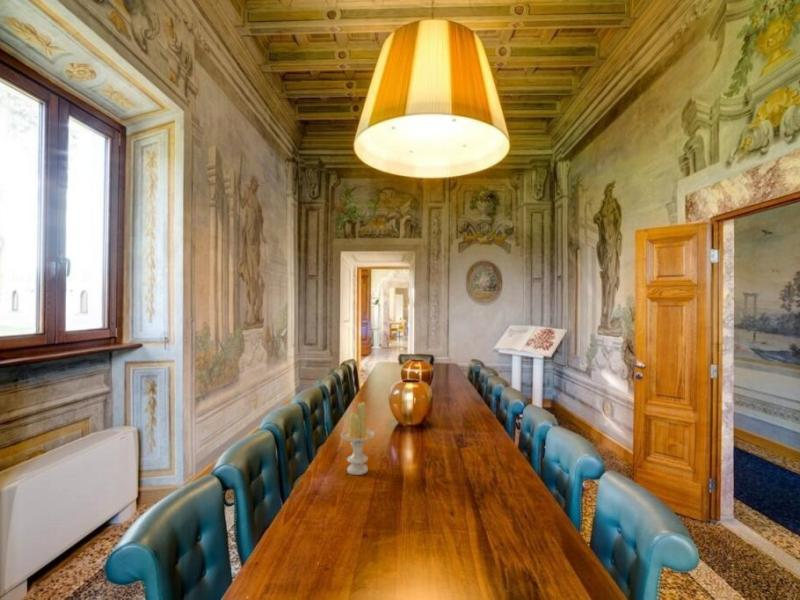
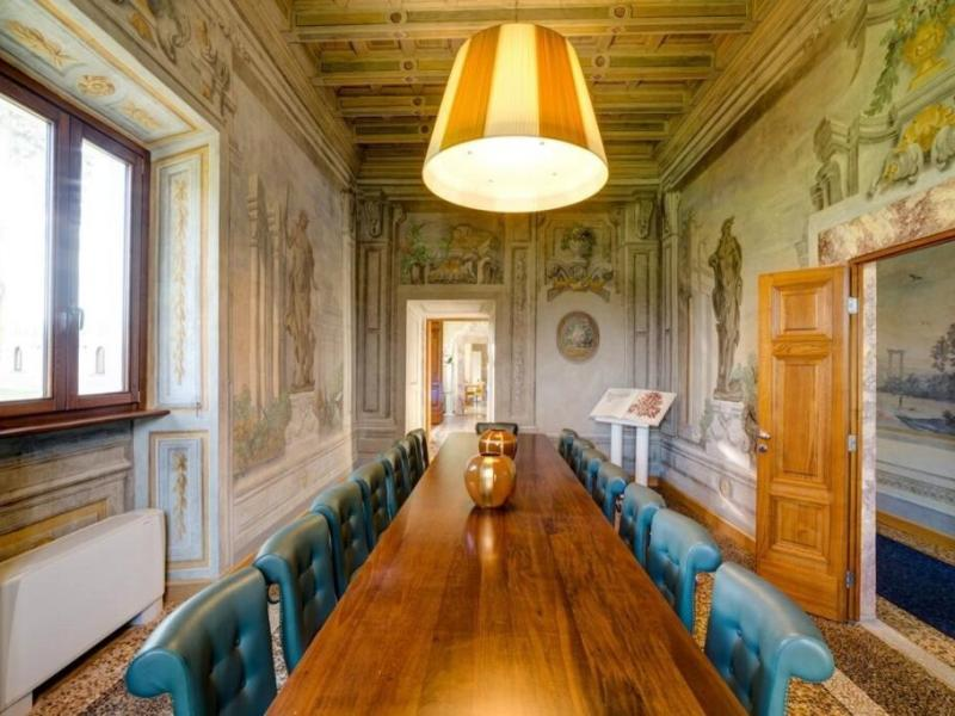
- candle [340,401,376,476]
